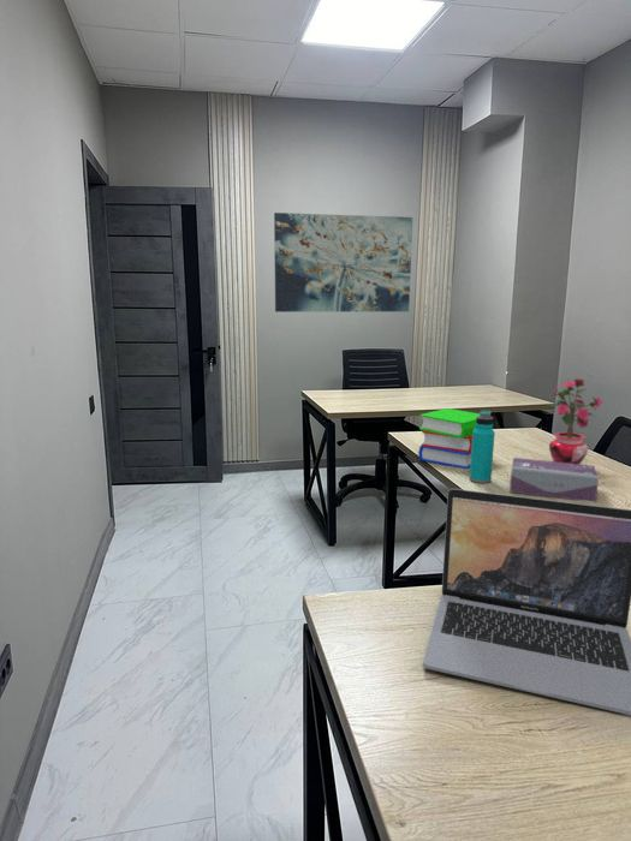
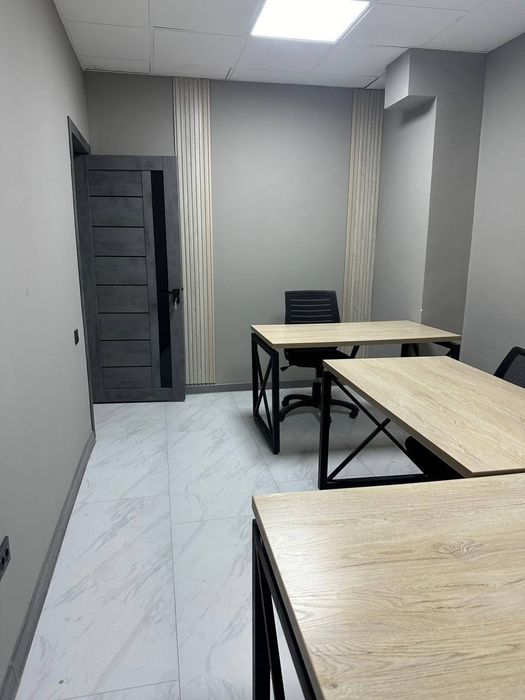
- potted plant [544,377,605,465]
- laptop [422,488,631,716]
- water bottle [469,410,496,484]
- wall art [273,211,413,314]
- book [417,407,480,470]
- tissue box [508,457,600,503]
